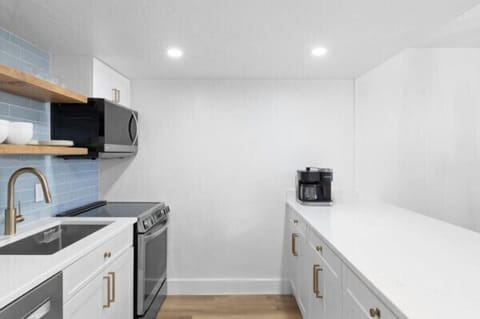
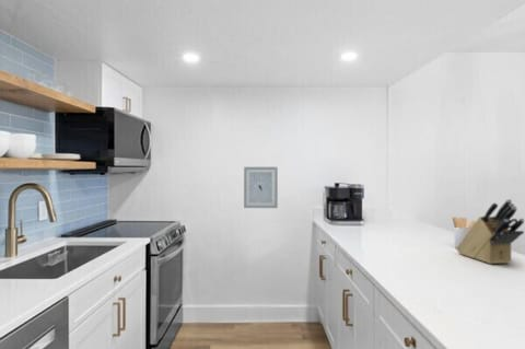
+ knife block [455,198,525,265]
+ wall art [243,166,279,209]
+ utensil holder [452,216,476,249]
